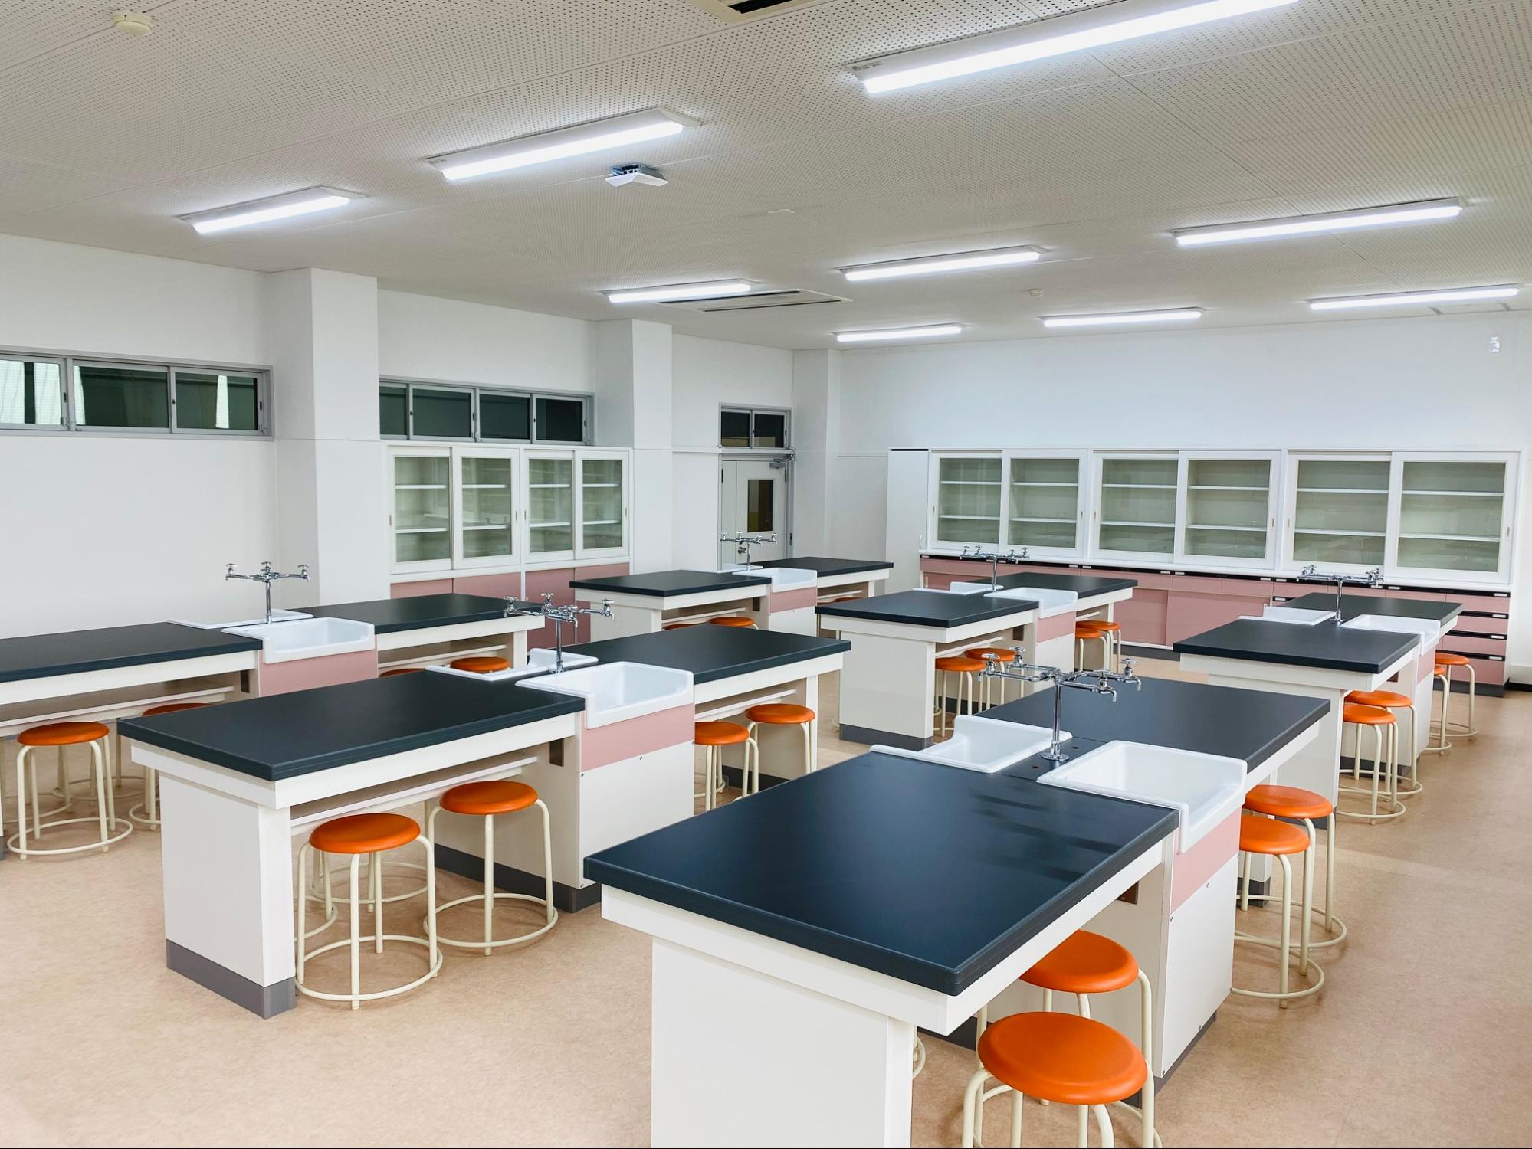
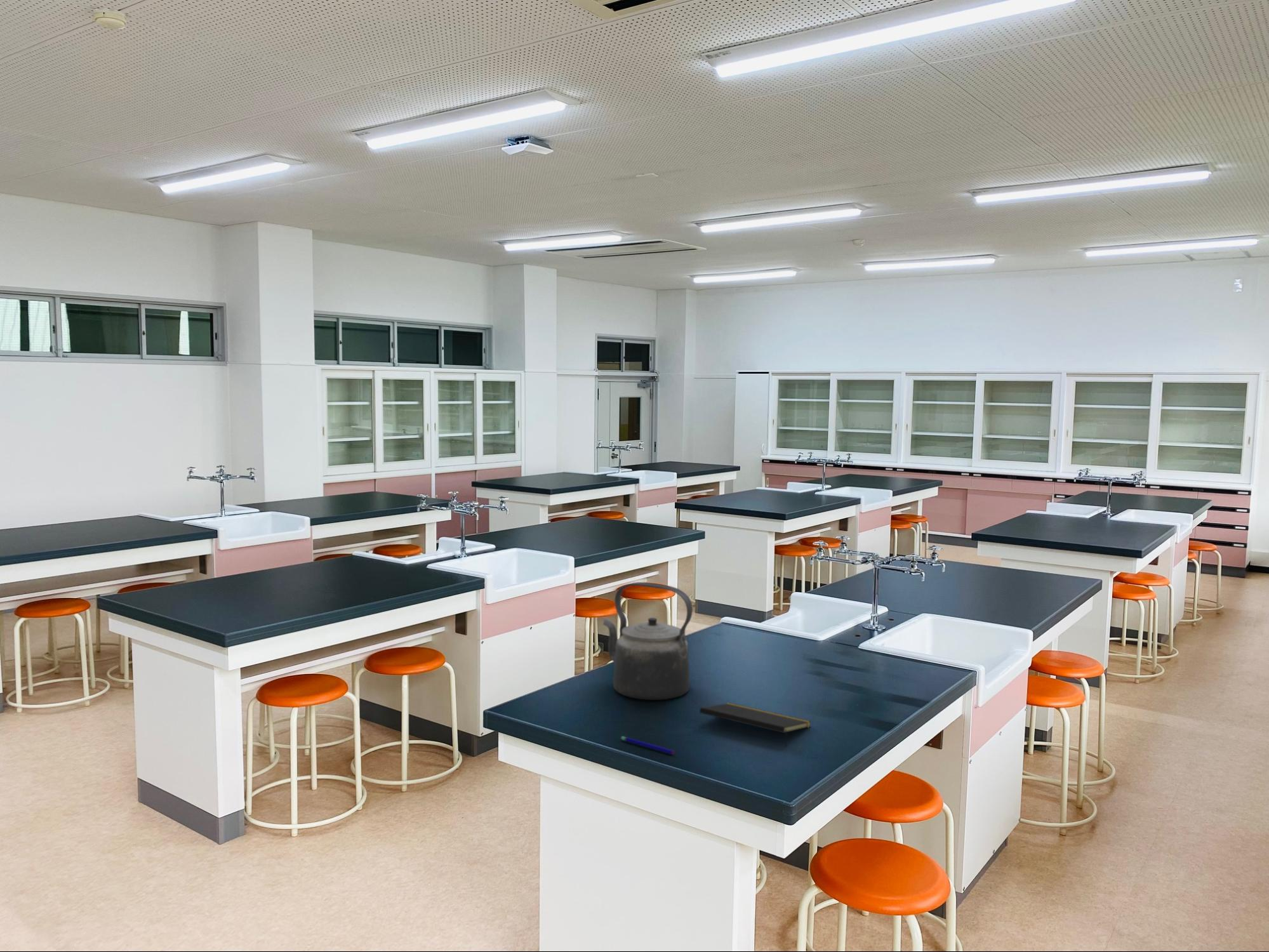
+ kettle [602,581,693,701]
+ pen [620,736,675,755]
+ notepad [699,703,812,747]
